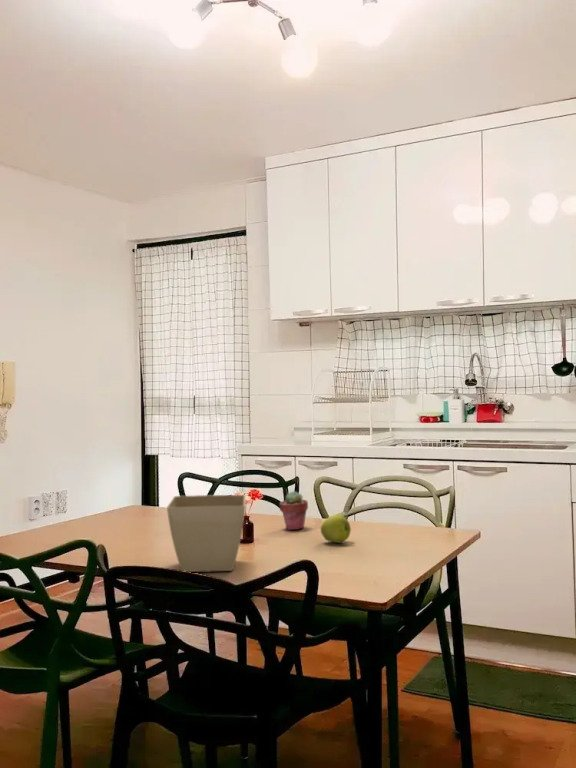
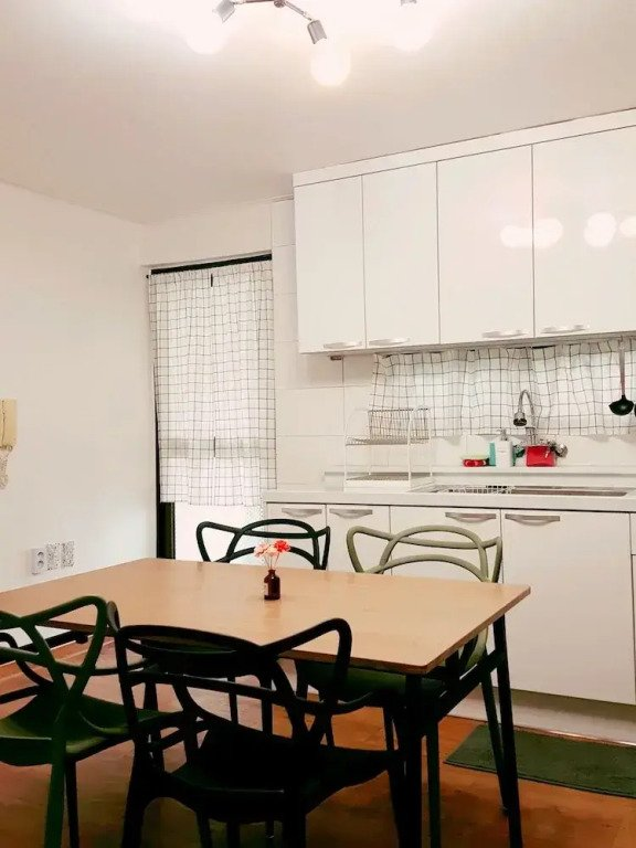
- apple [320,514,352,544]
- potted succulent [278,490,309,531]
- flower pot [166,494,247,573]
